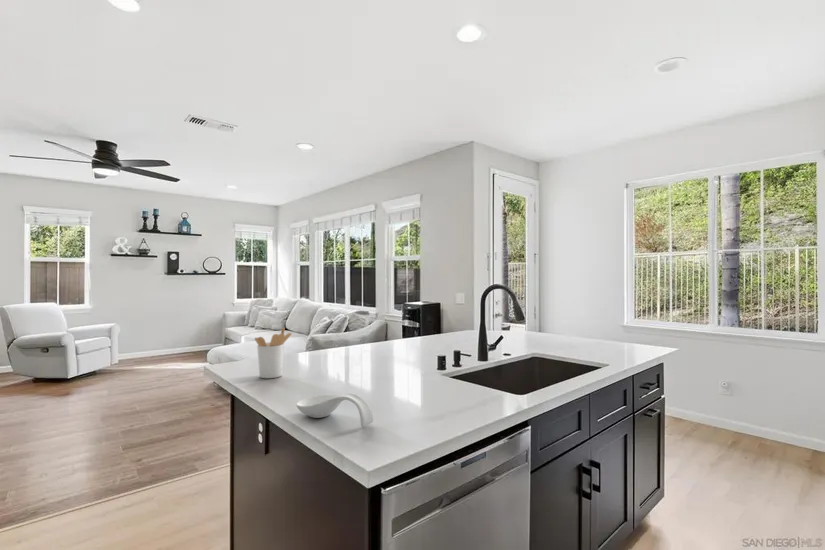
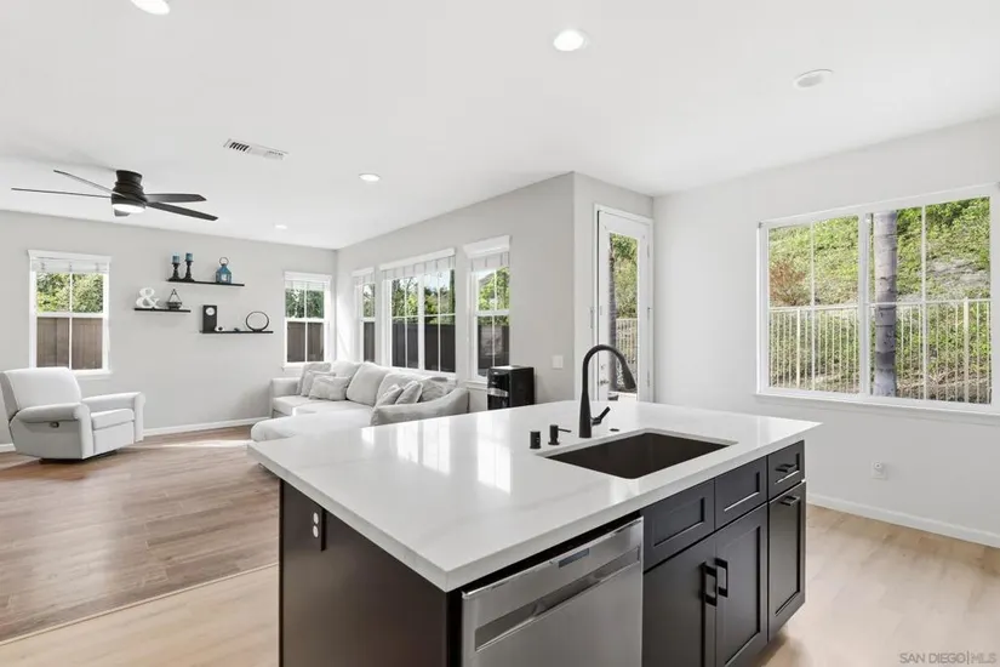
- spoon rest [295,392,375,428]
- utensil holder [254,327,292,379]
